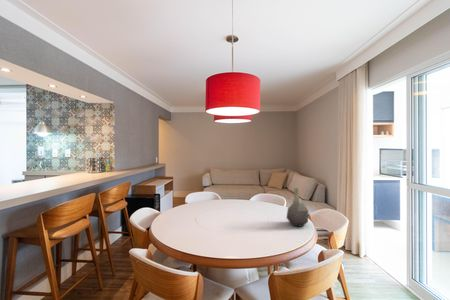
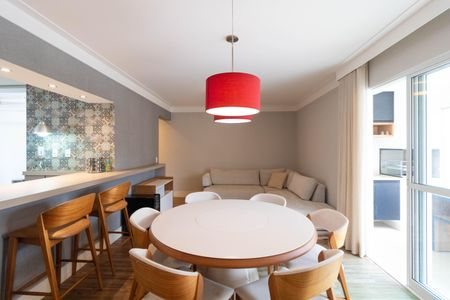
- vase [286,187,309,228]
